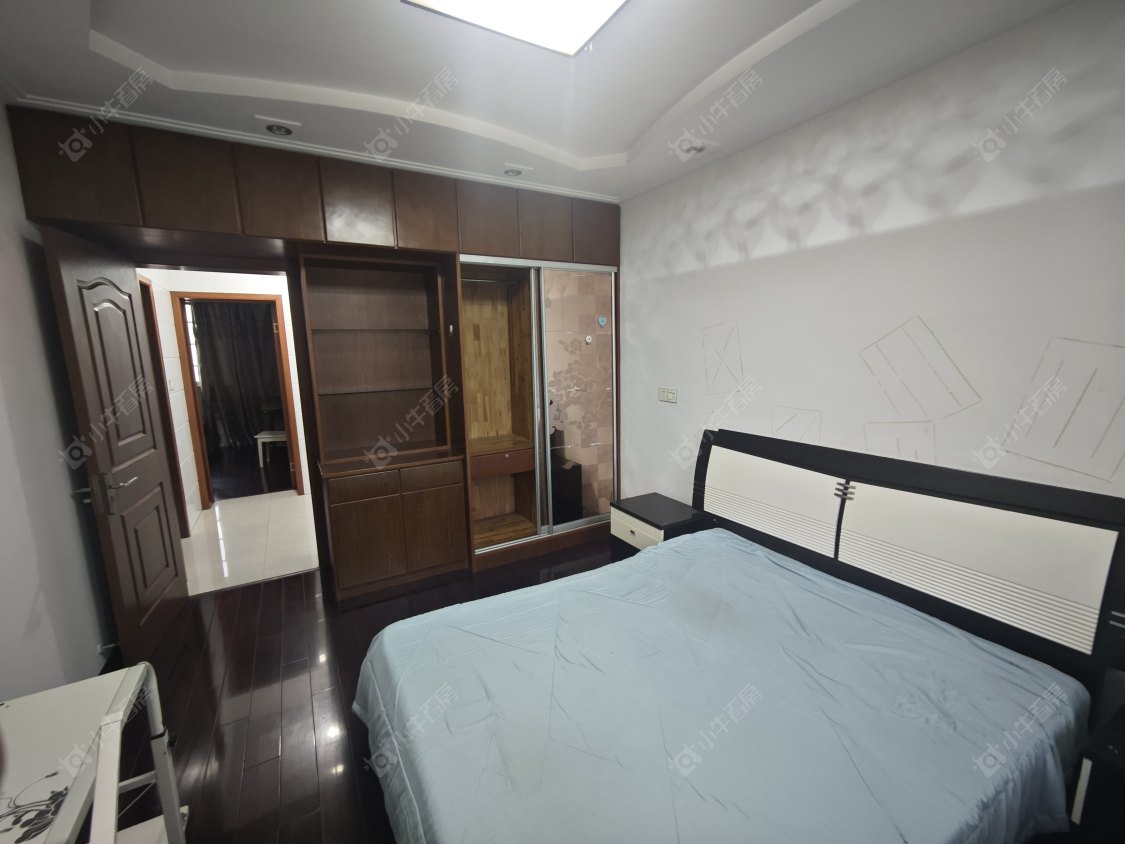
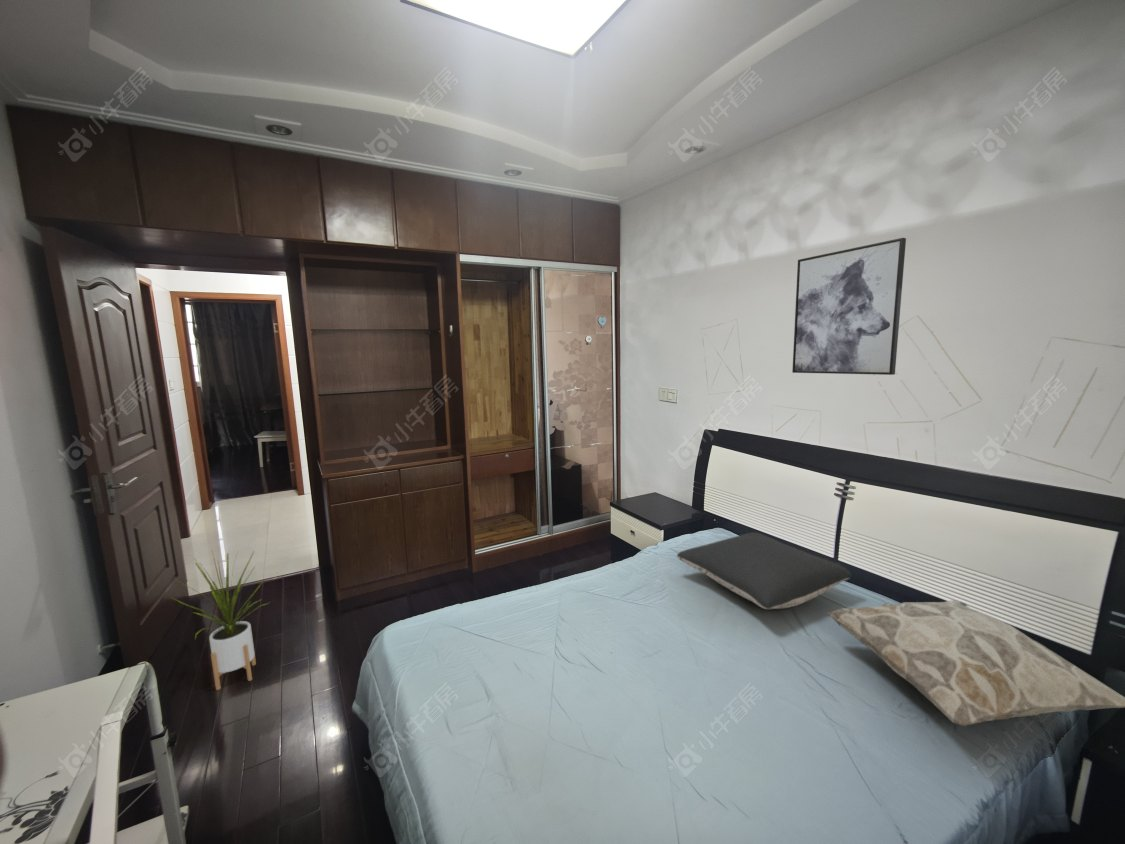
+ wall art [791,237,907,376]
+ decorative pillow [825,599,1125,727]
+ house plant [170,549,271,691]
+ pillow [676,531,853,610]
